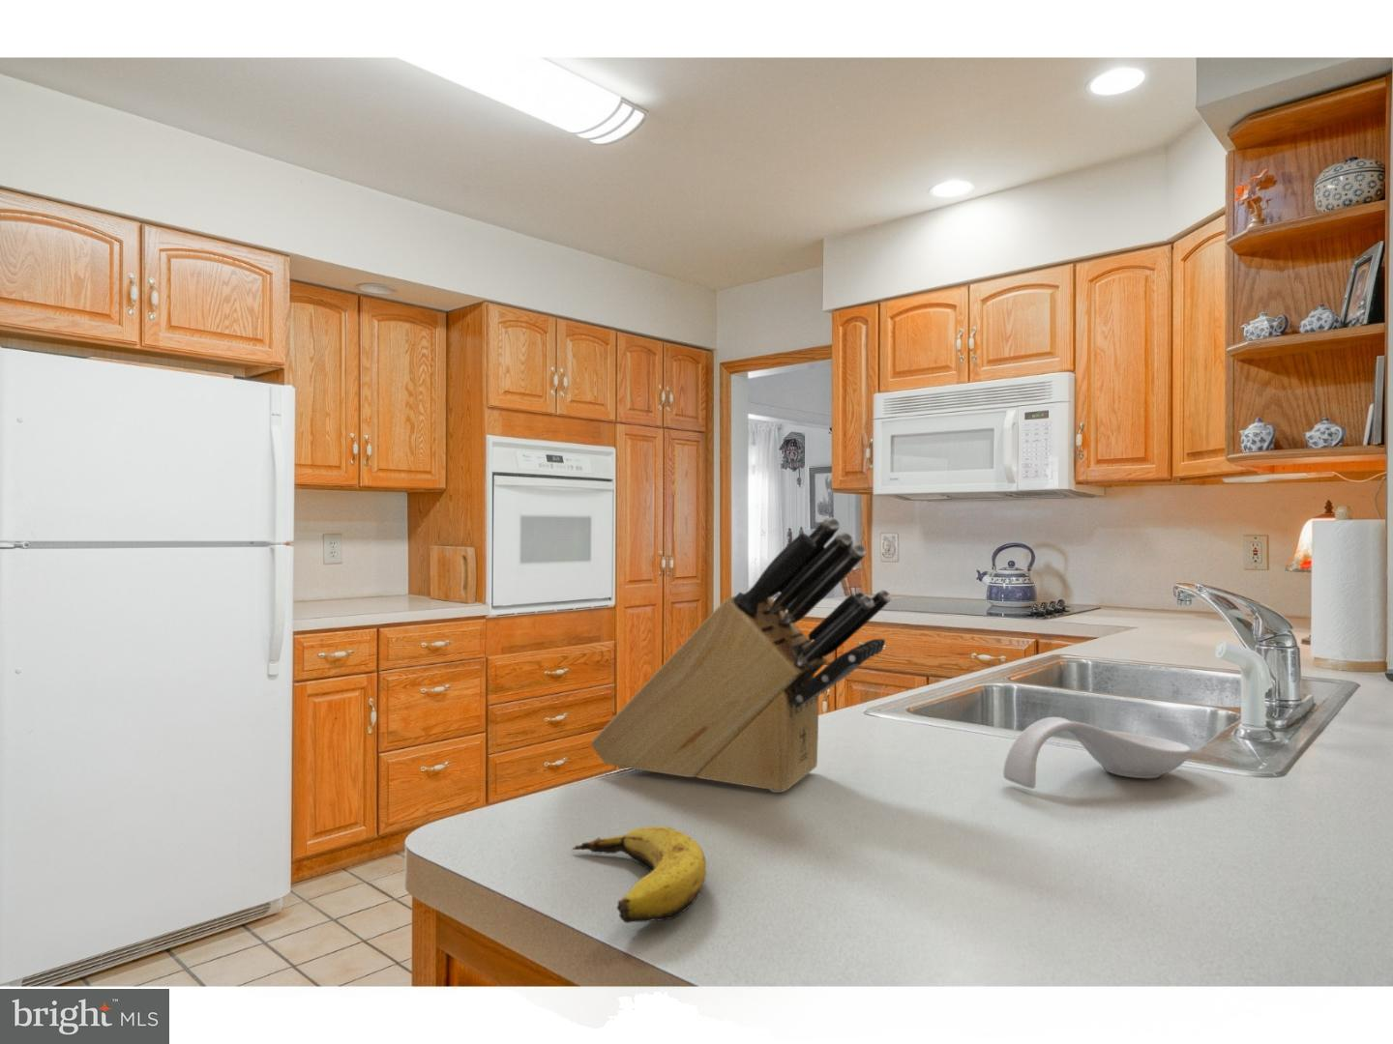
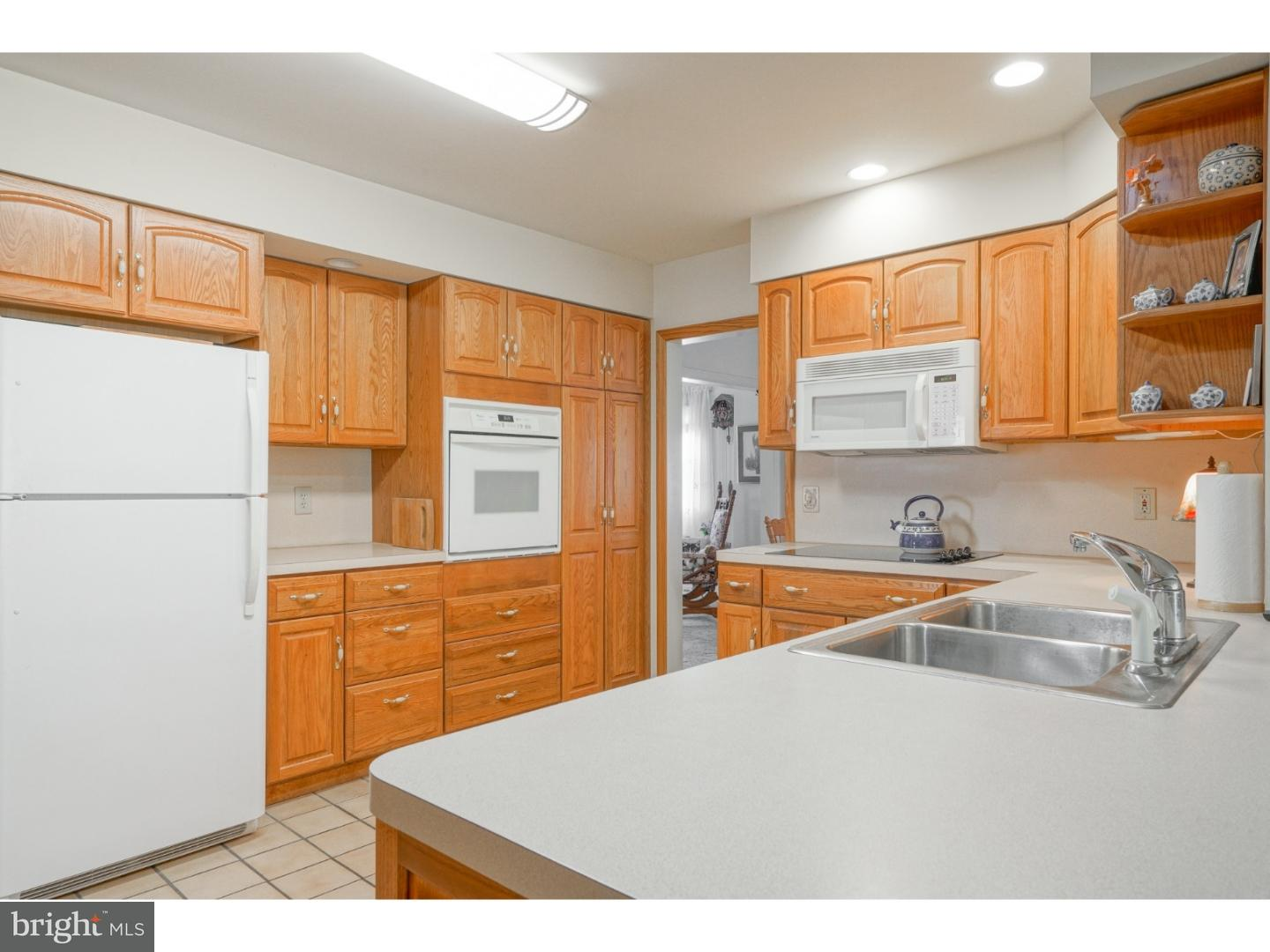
- banana [569,826,709,924]
- spoon rest [1003,716,1192,790]
- knife block [590,517,893,794]
